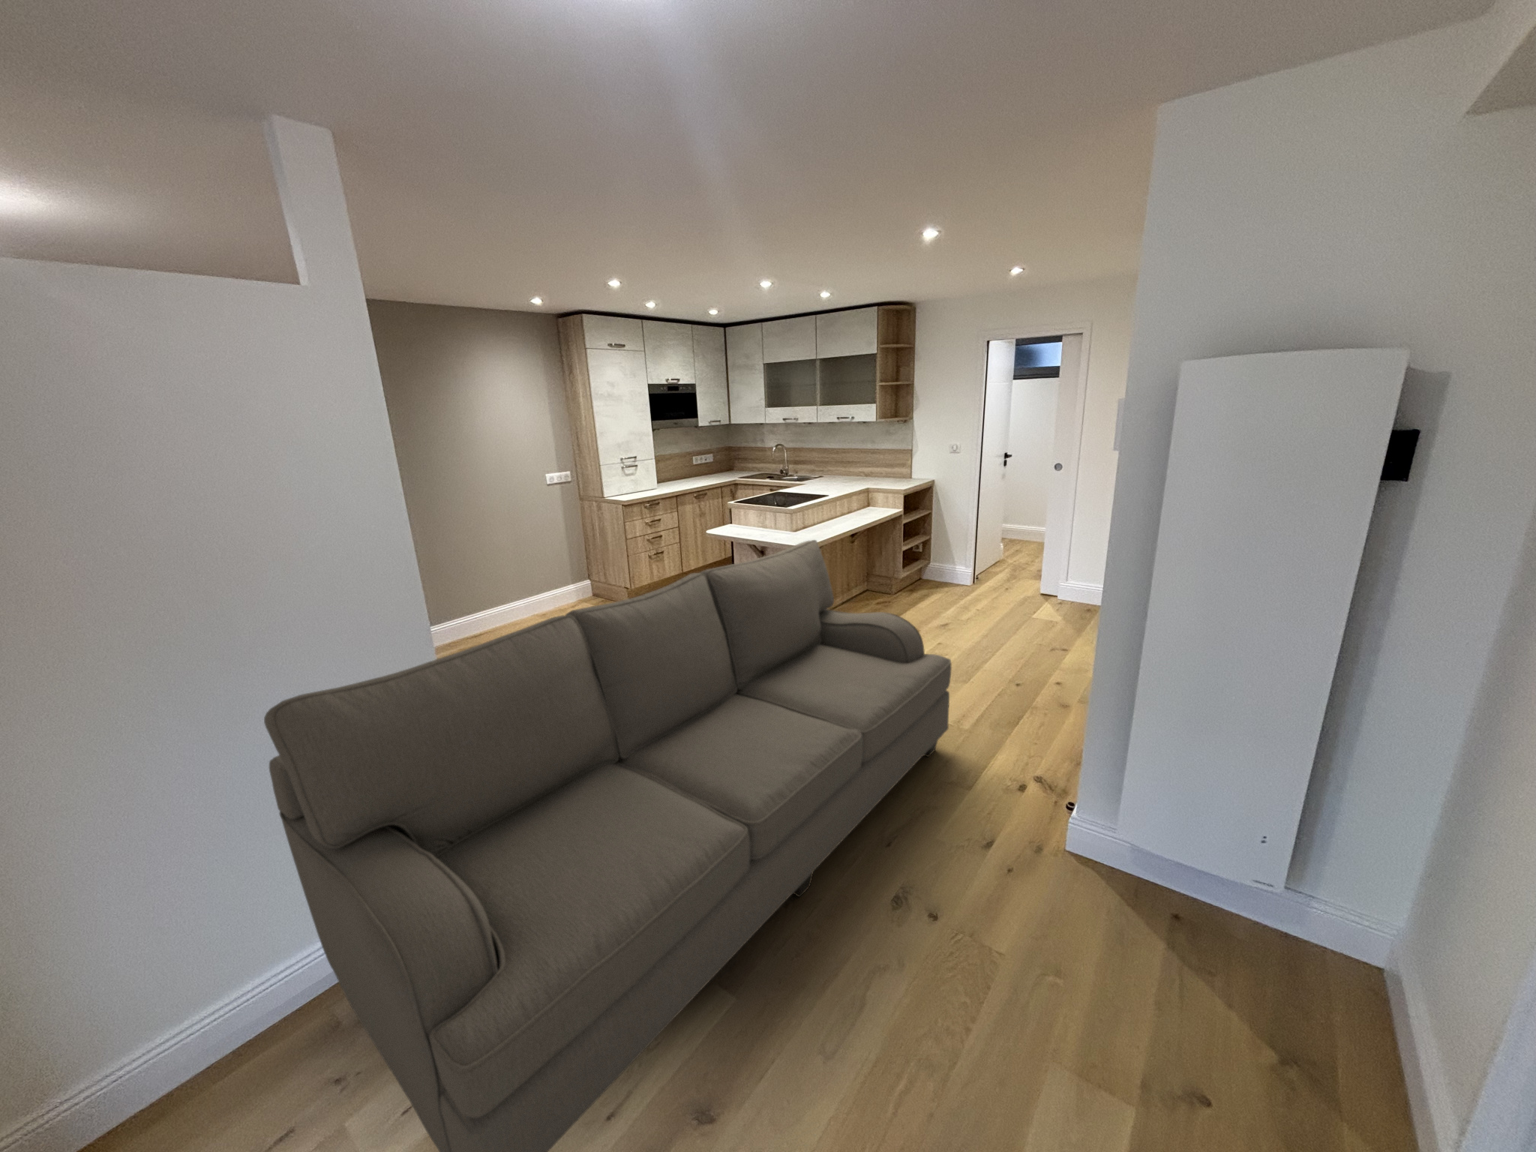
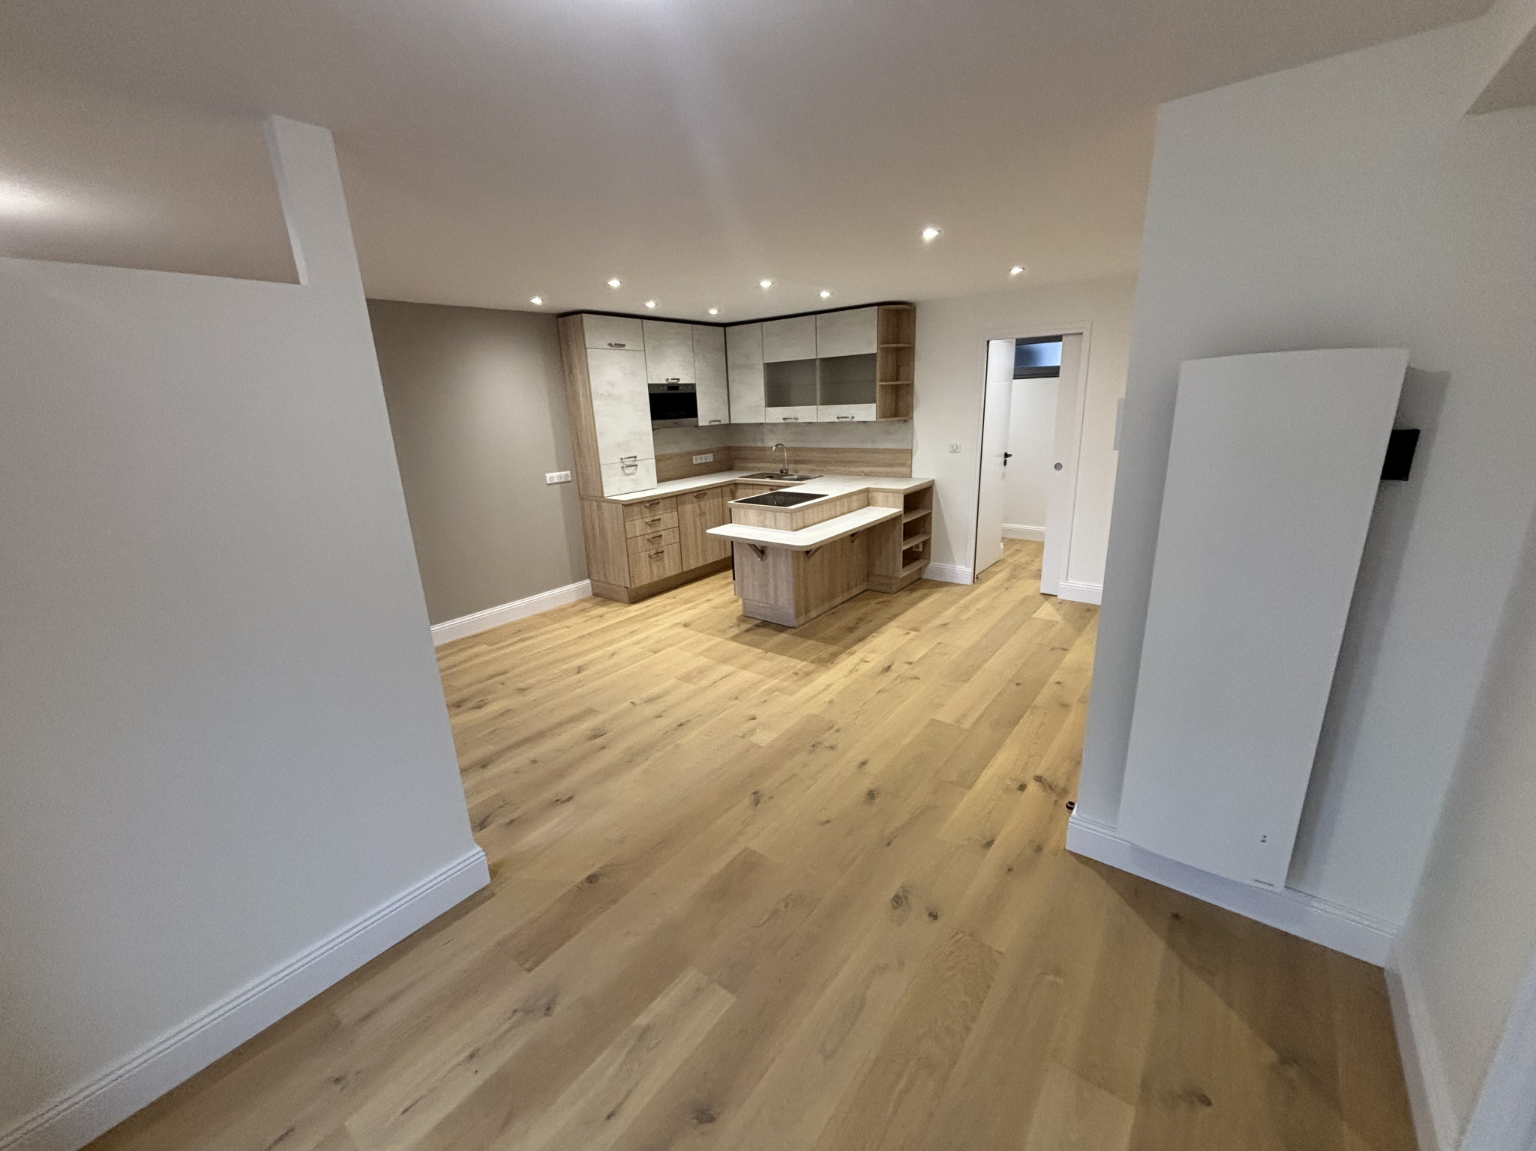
- sofa [264,540,953,1152]
